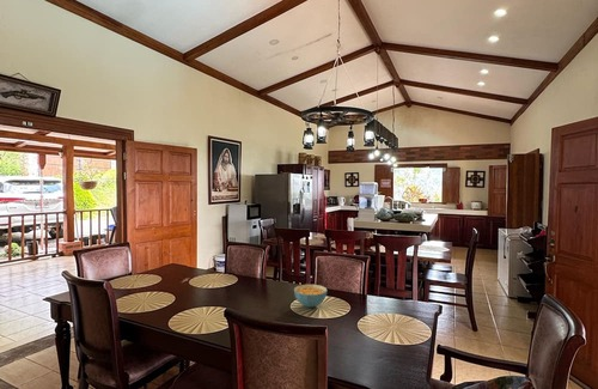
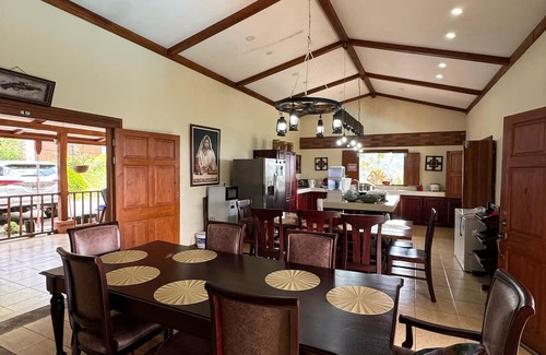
- cereal bowl [293,284,328,309]
